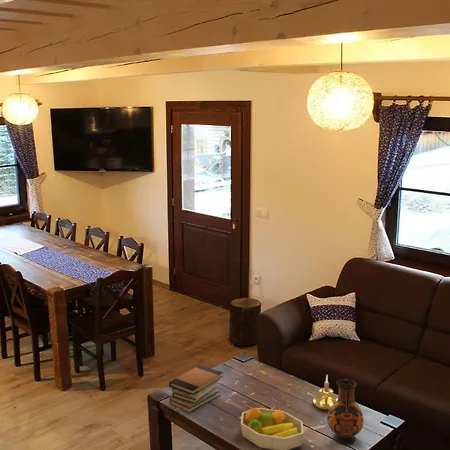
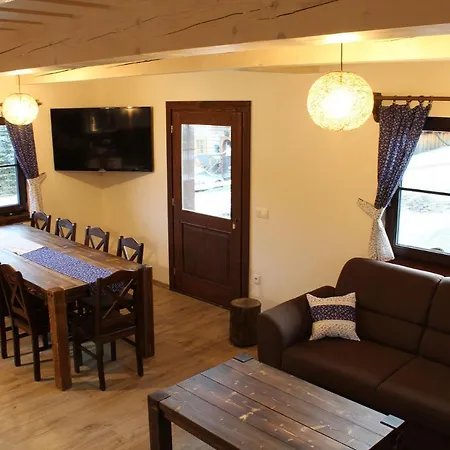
- candle holder [312,375,338,411]
- fruit bowl [240,407,304,450]
- book stack [168,364,224,414]
- vase [326,378,364,445]
